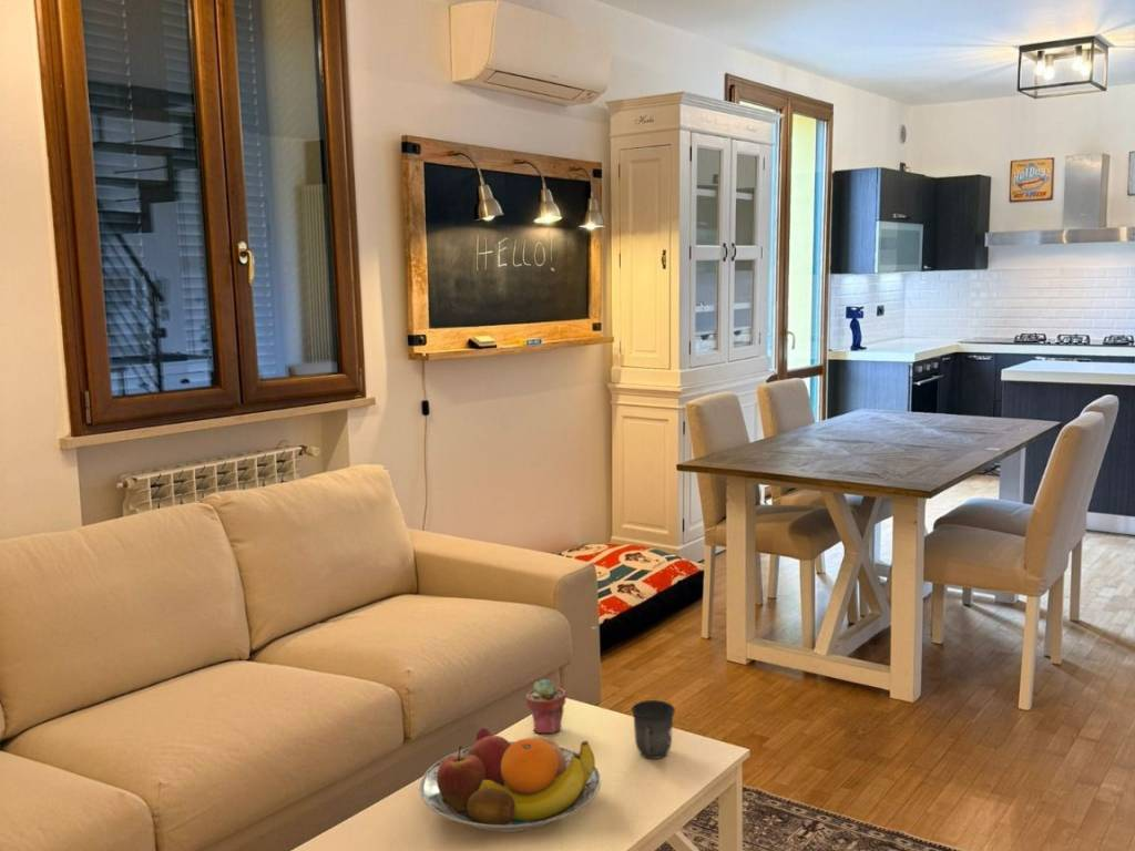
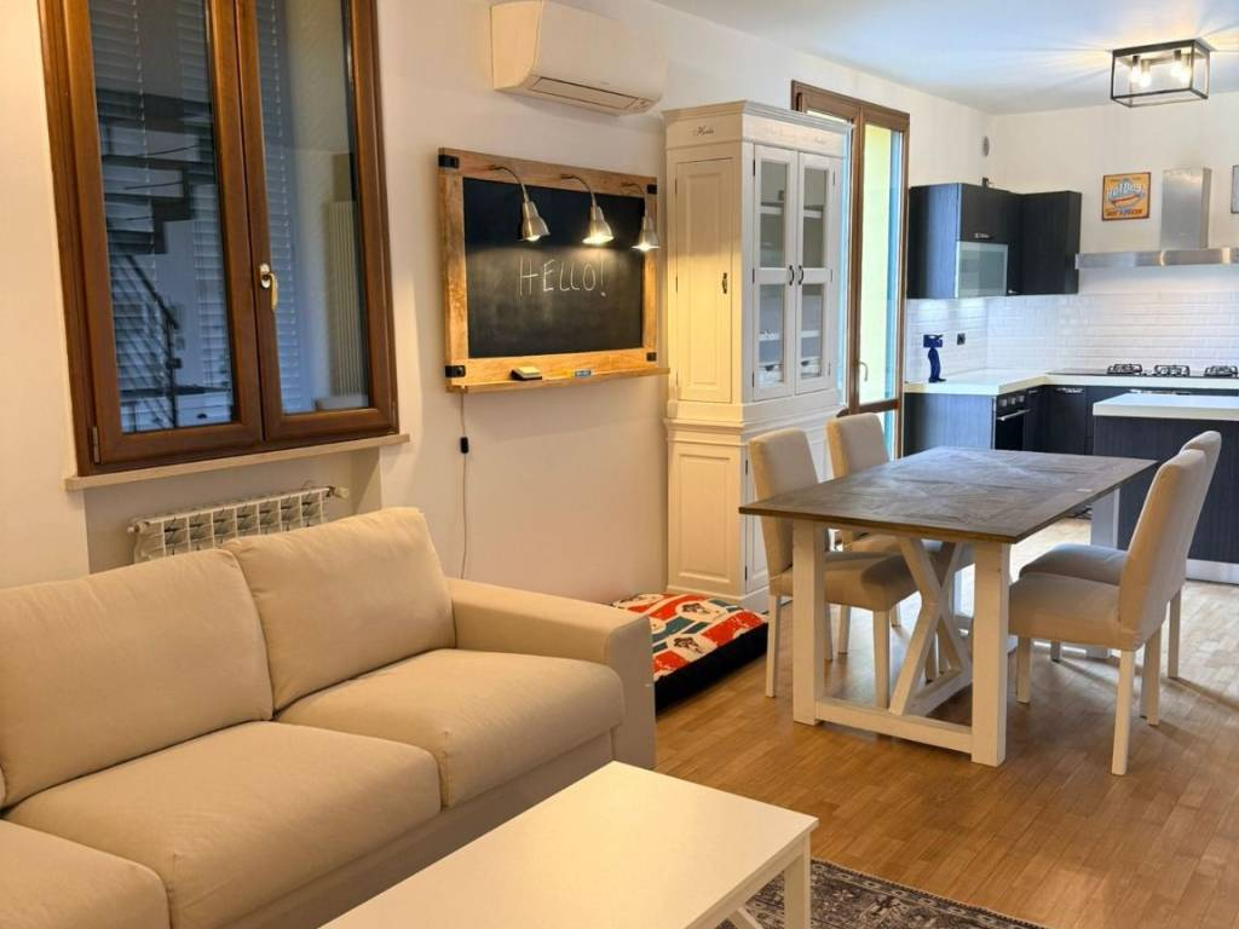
- mug [631,699,676,760]
- potted succulent [525,678,568,735]
- fruit bowl [419,727,602,833]
